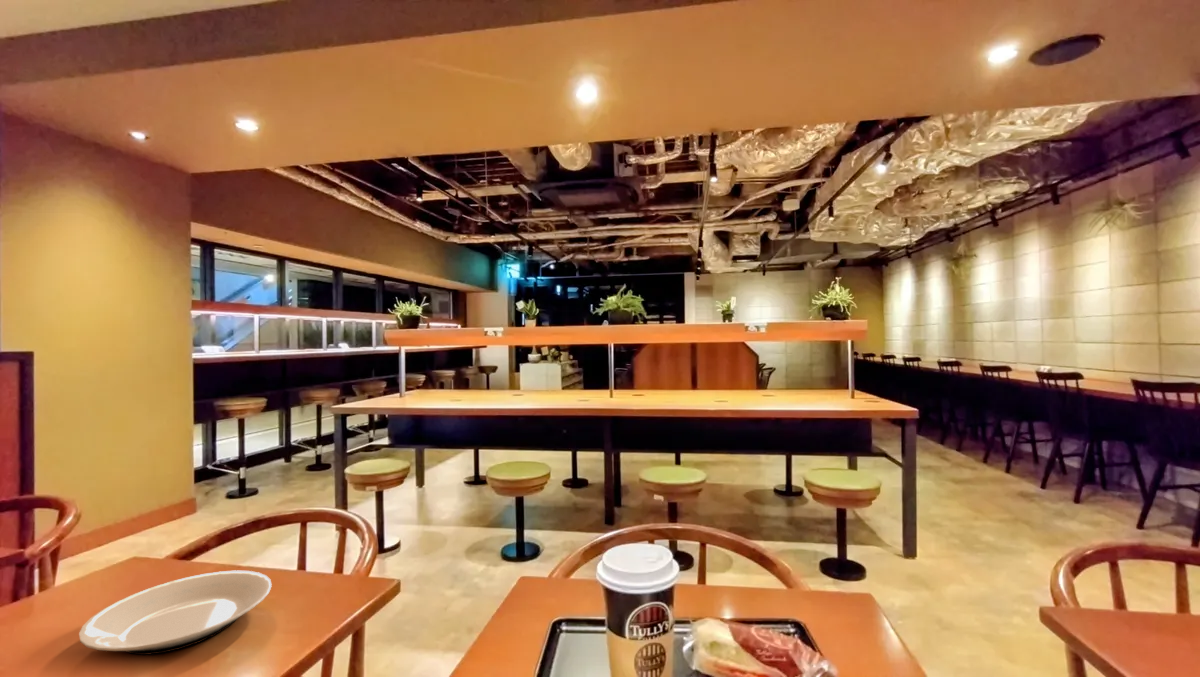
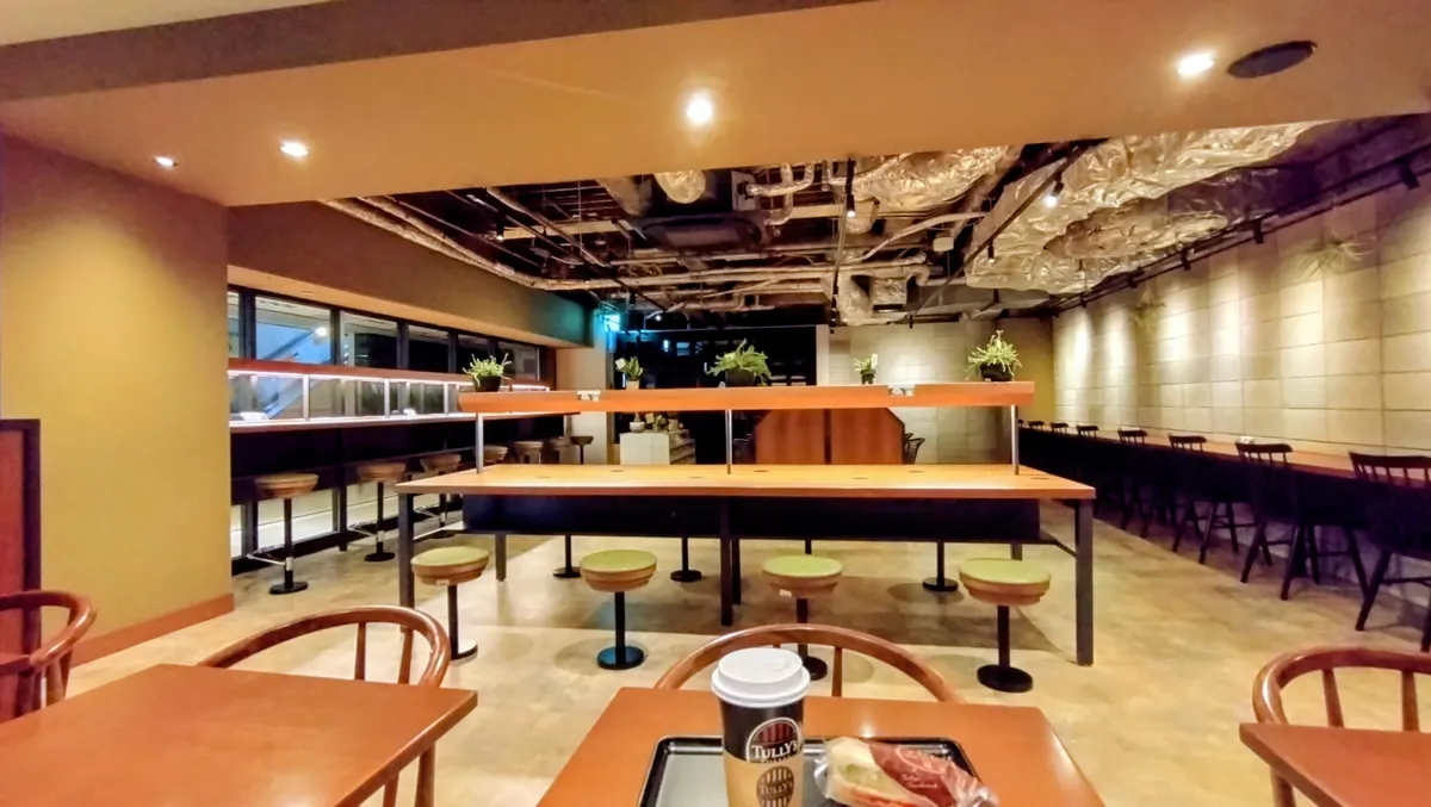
- plate [78,569,273,656]
